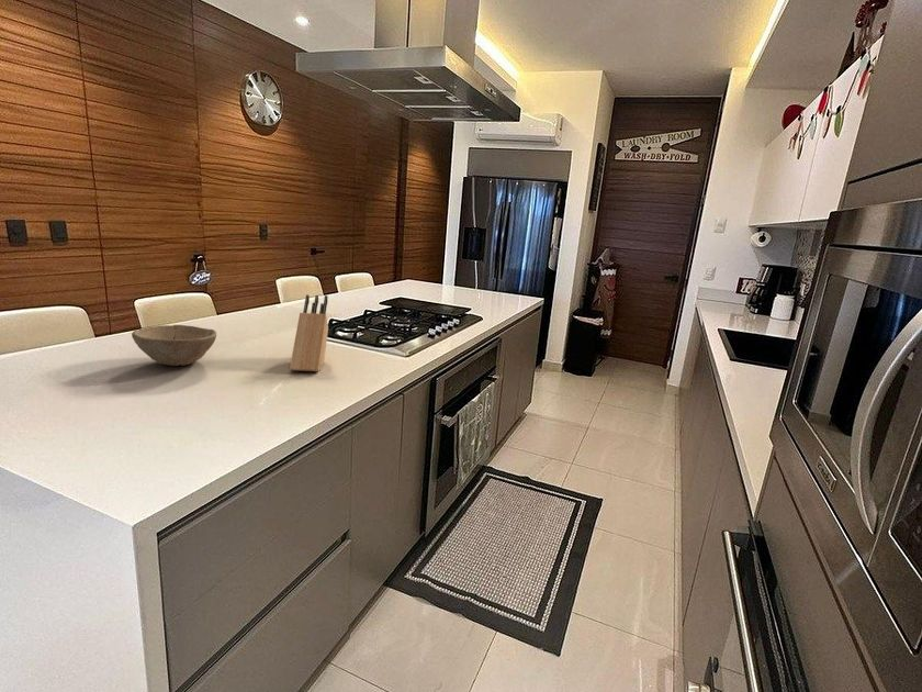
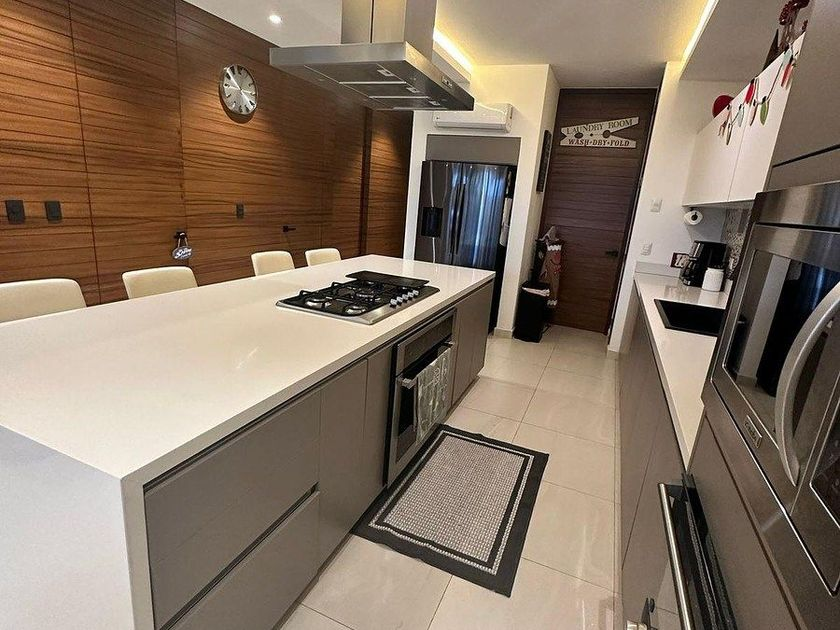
- bowl [131,324,217,367]
- knife block [289,294,329,372]
